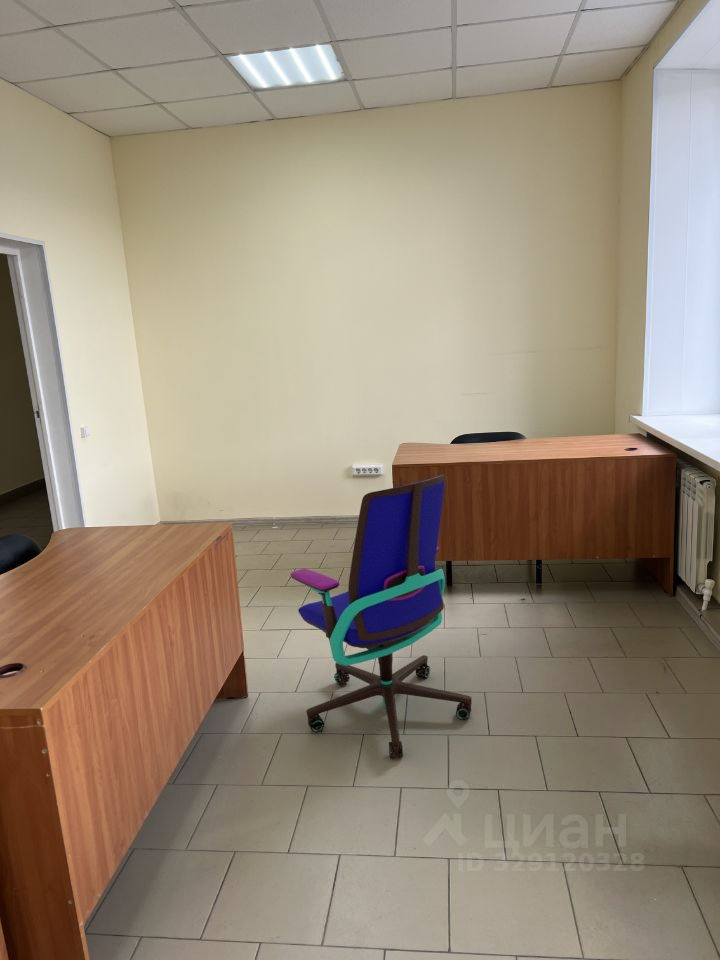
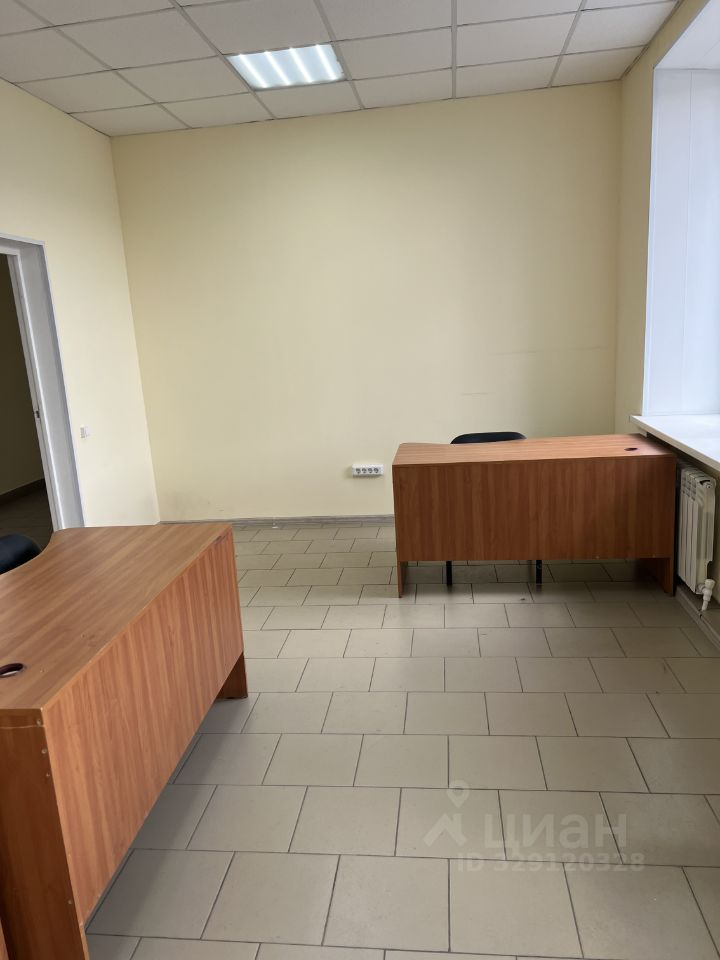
- office chair [290,474,473,759]
